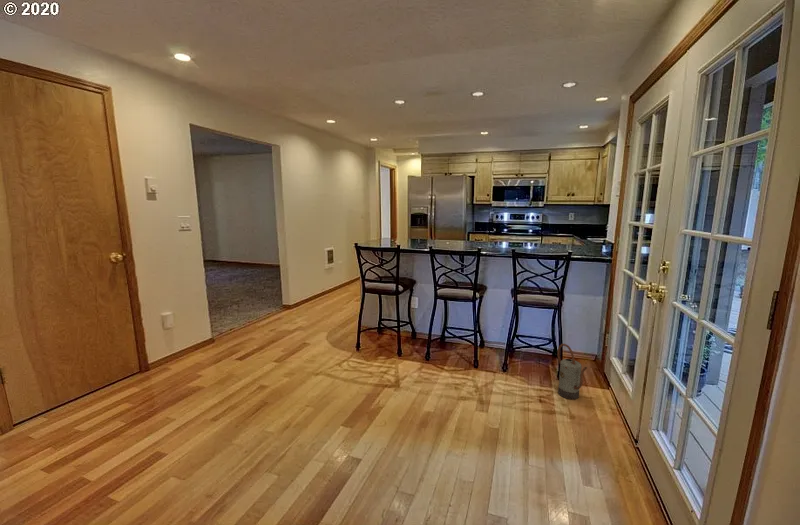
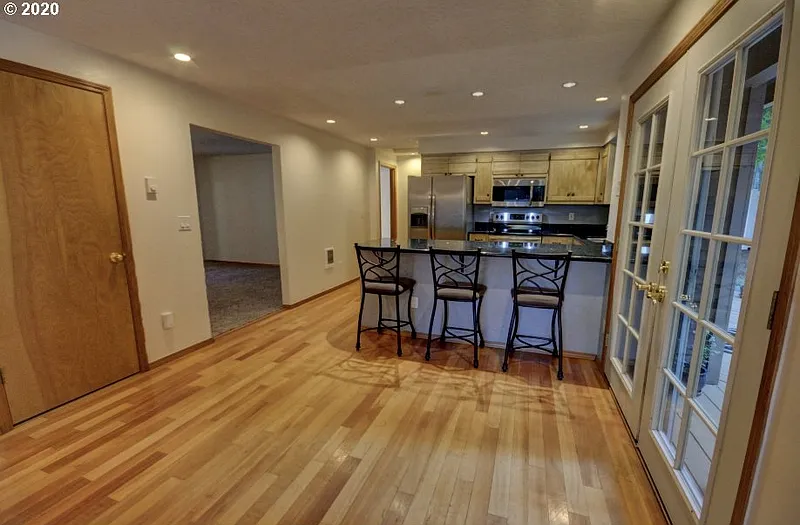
- watering can [556,343,588,400]
